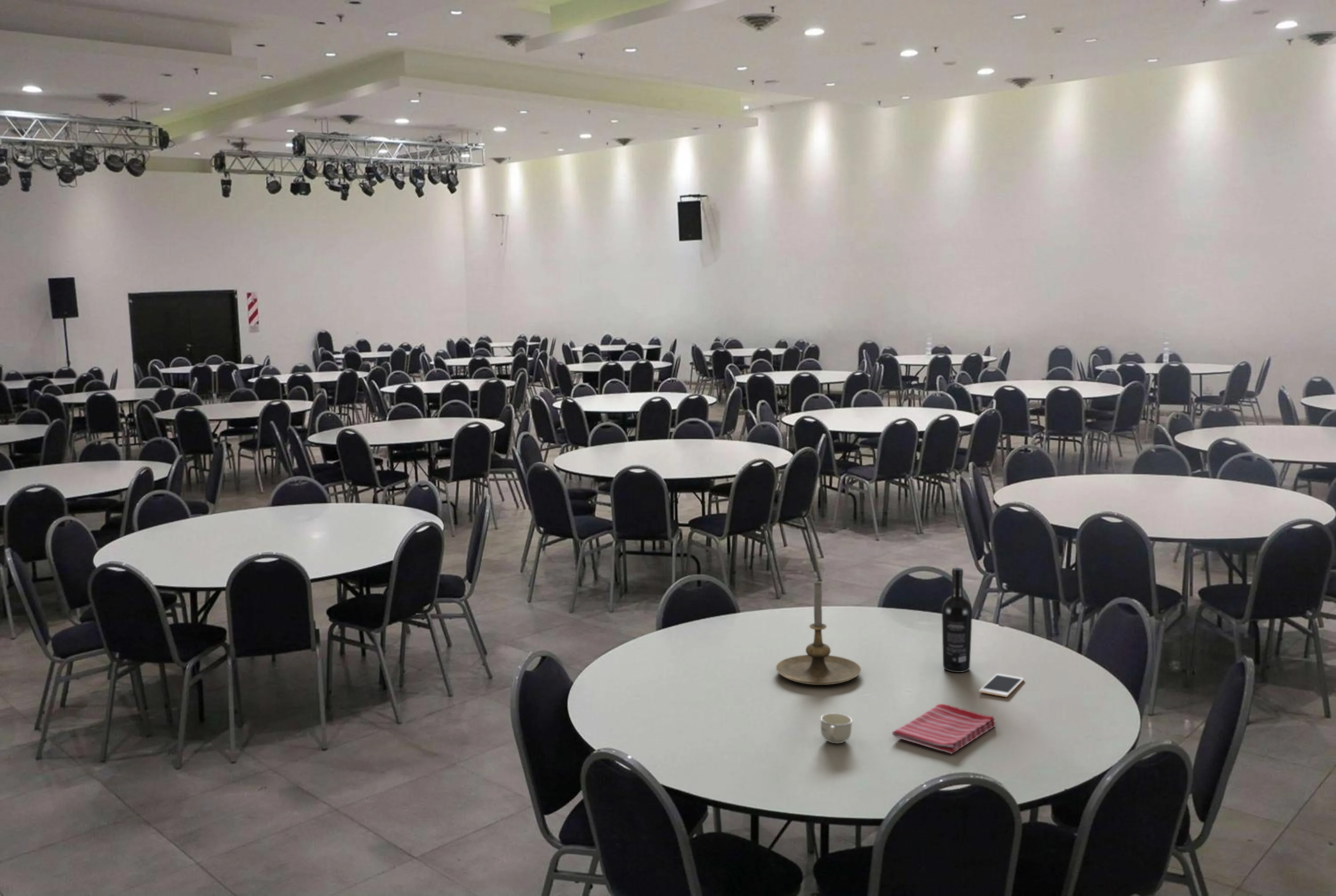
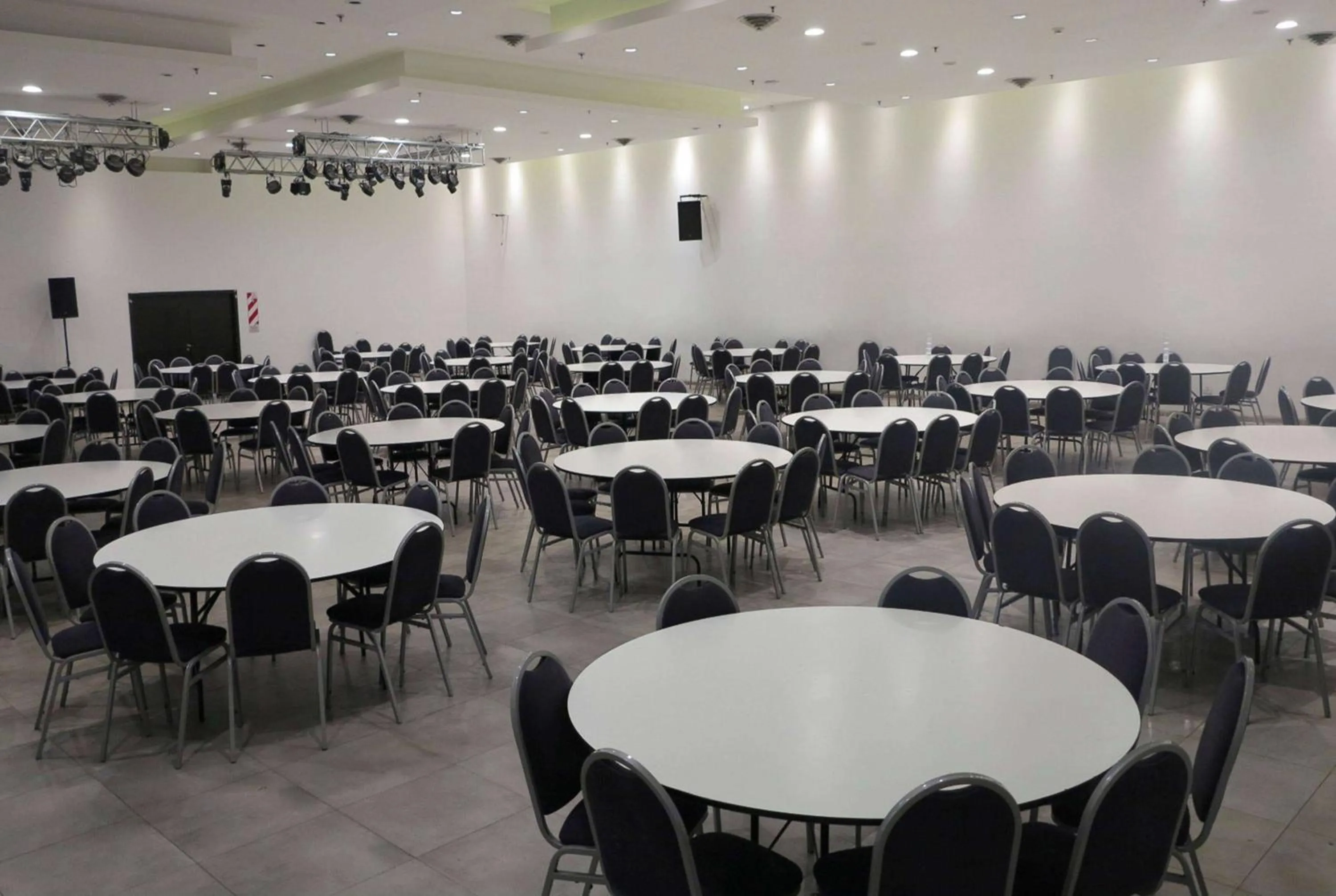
- candle holder [776,580,862,685]
- cup [820,713,853,744]
- cell phone [978,673,1024,697]
- wine bottle [941,567,973,673]
- dish towel [892,704,996,754]
